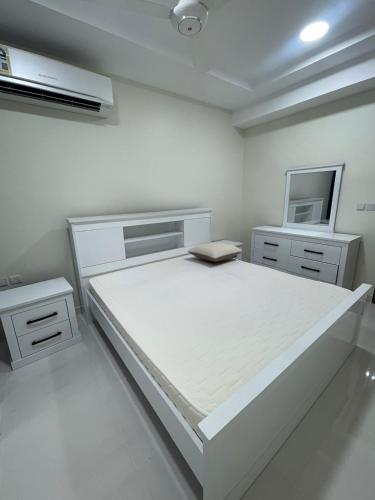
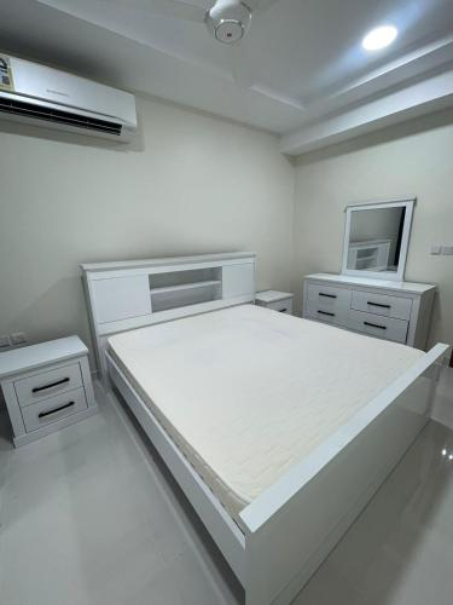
- pillow [187,241,243,262]
